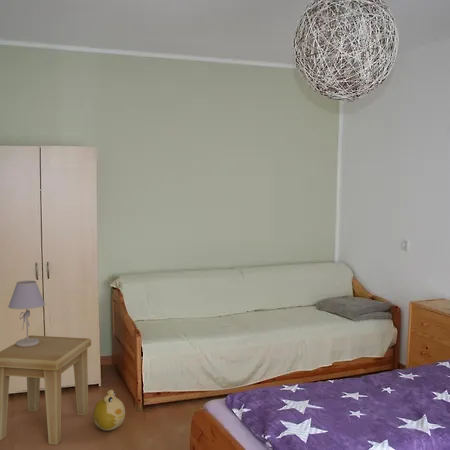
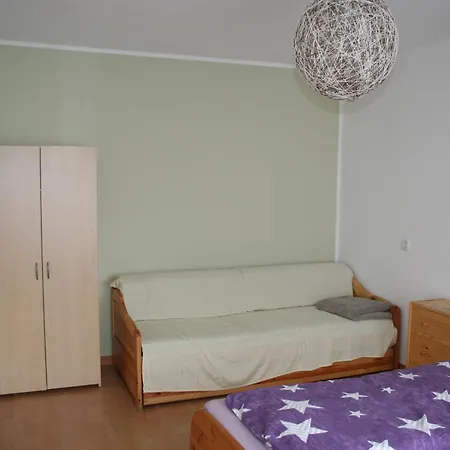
- plush toy [92,389,126,432]
- side table [0,334,92,445]
- table lamp [7,280,46,347]
